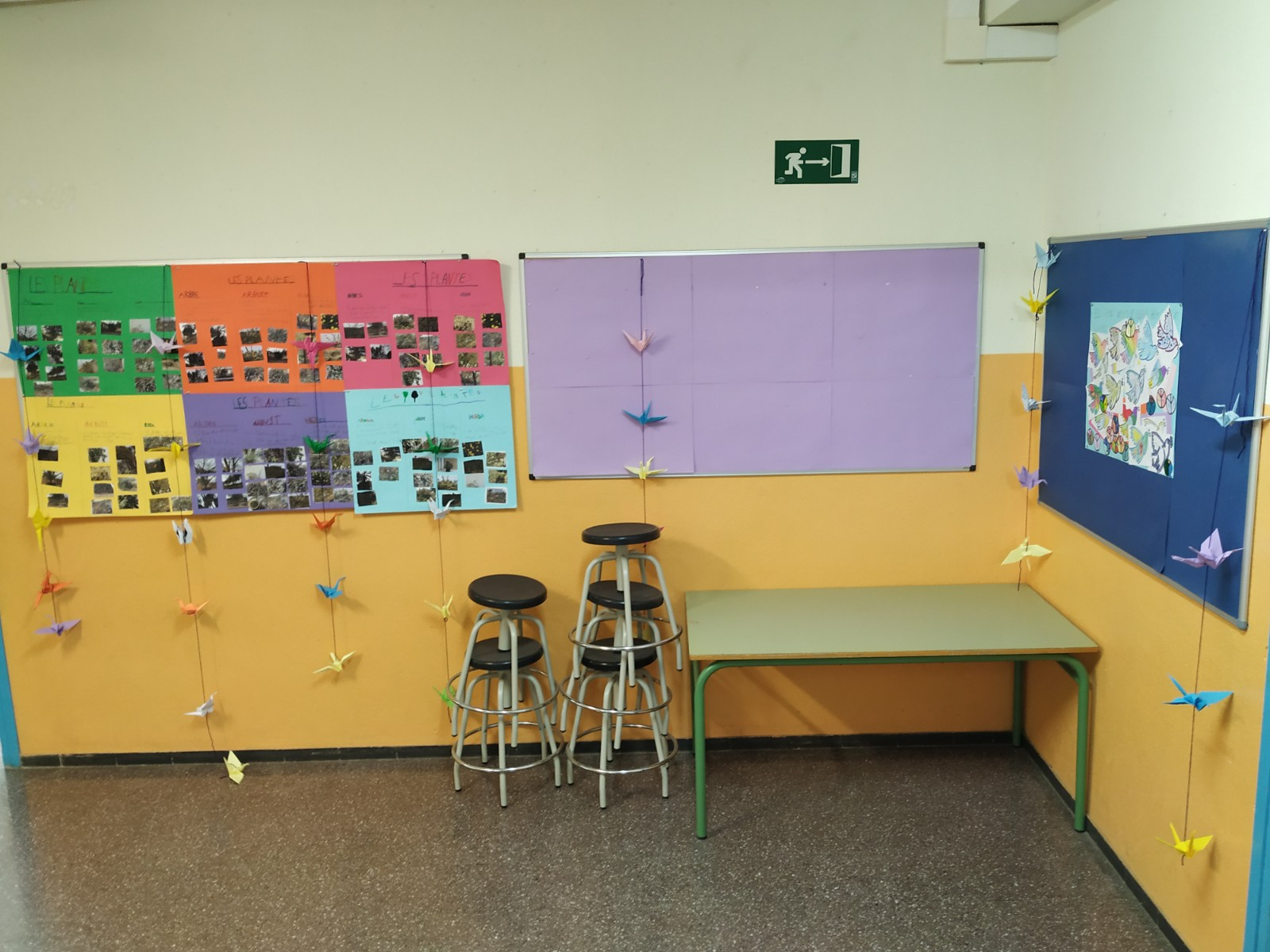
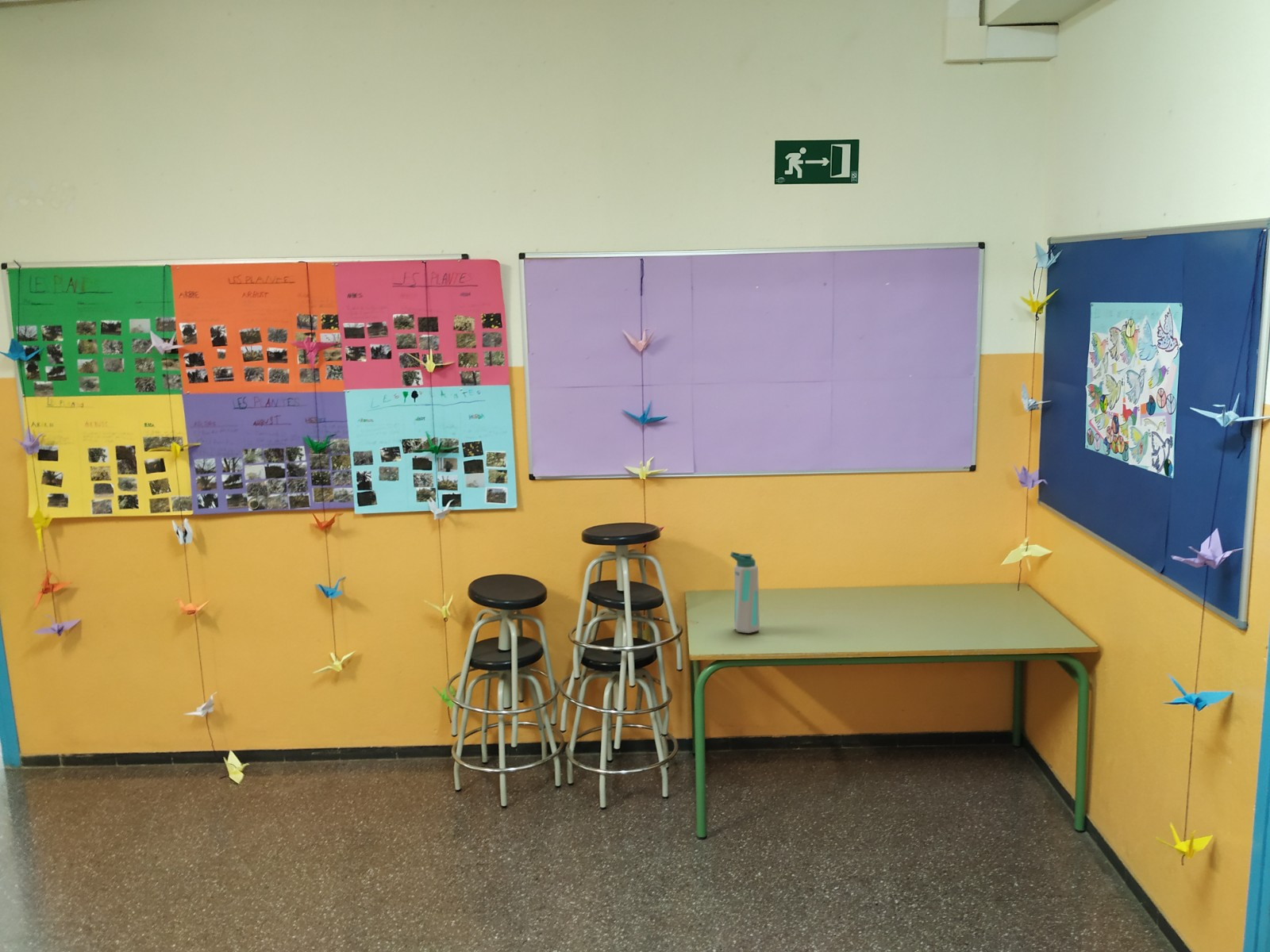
+ water bottle [729,551,760,634]
